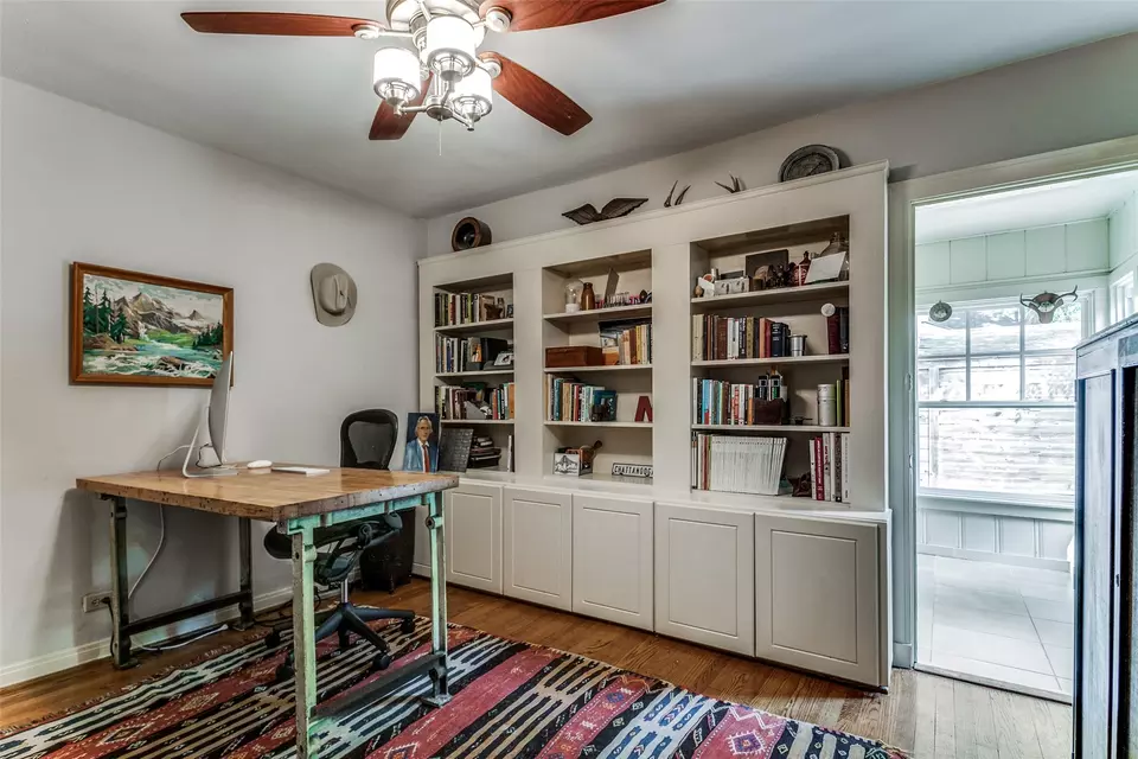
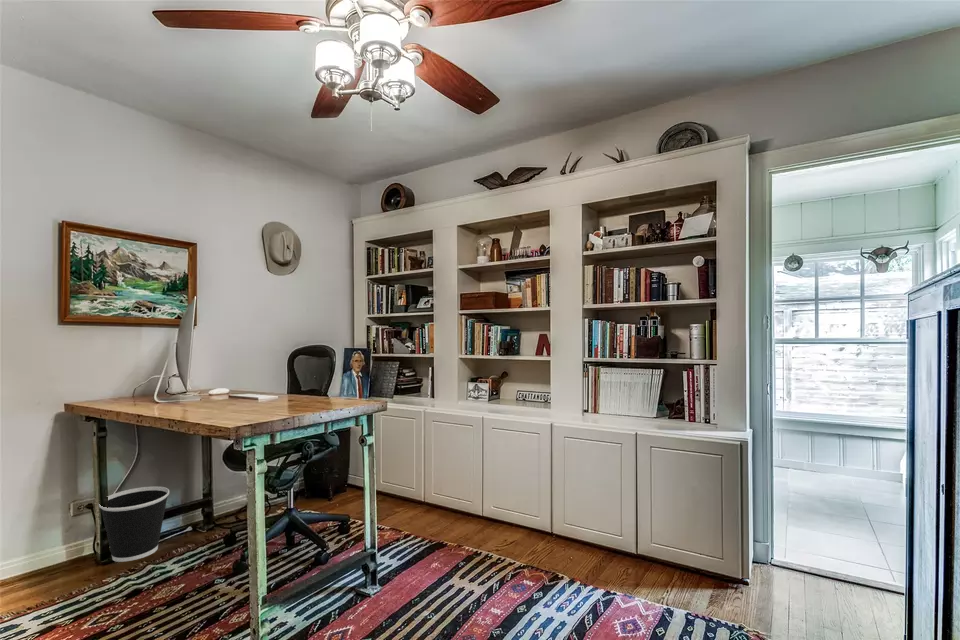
+ wastebasket [98,486,170,563]
